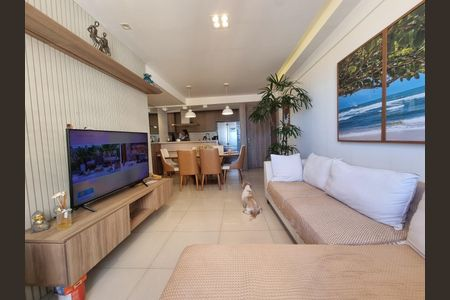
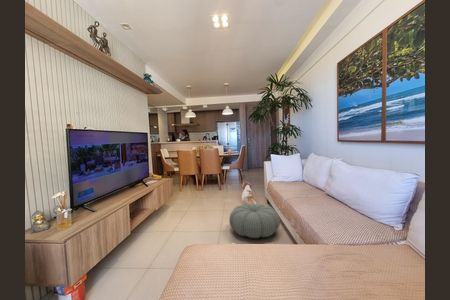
+ pouf [228,203,281,239]
